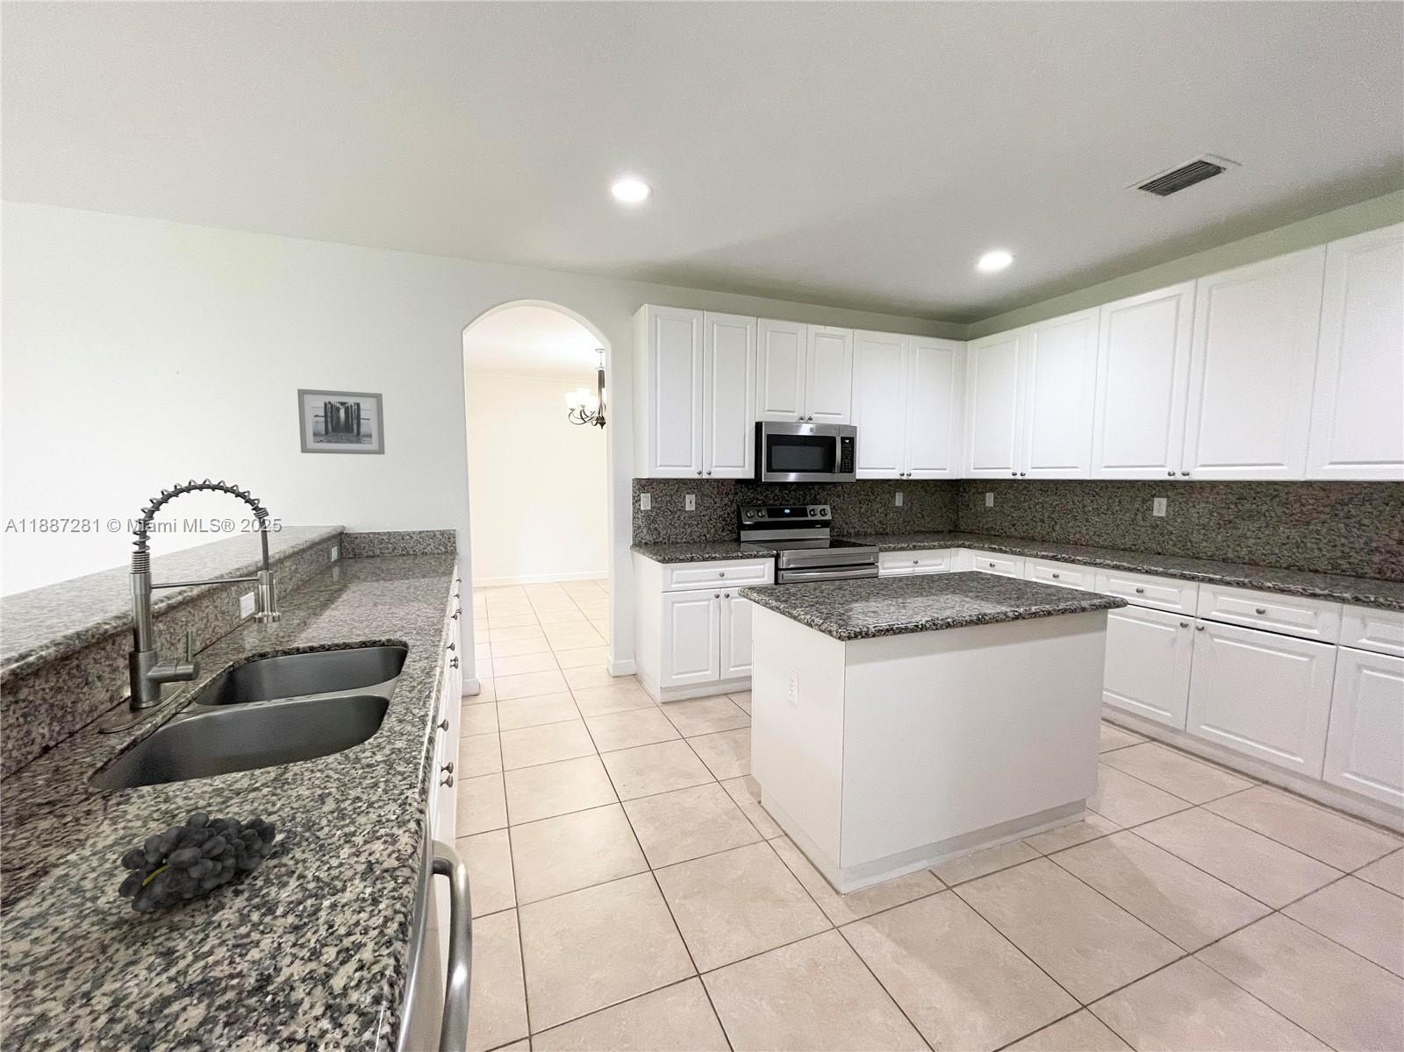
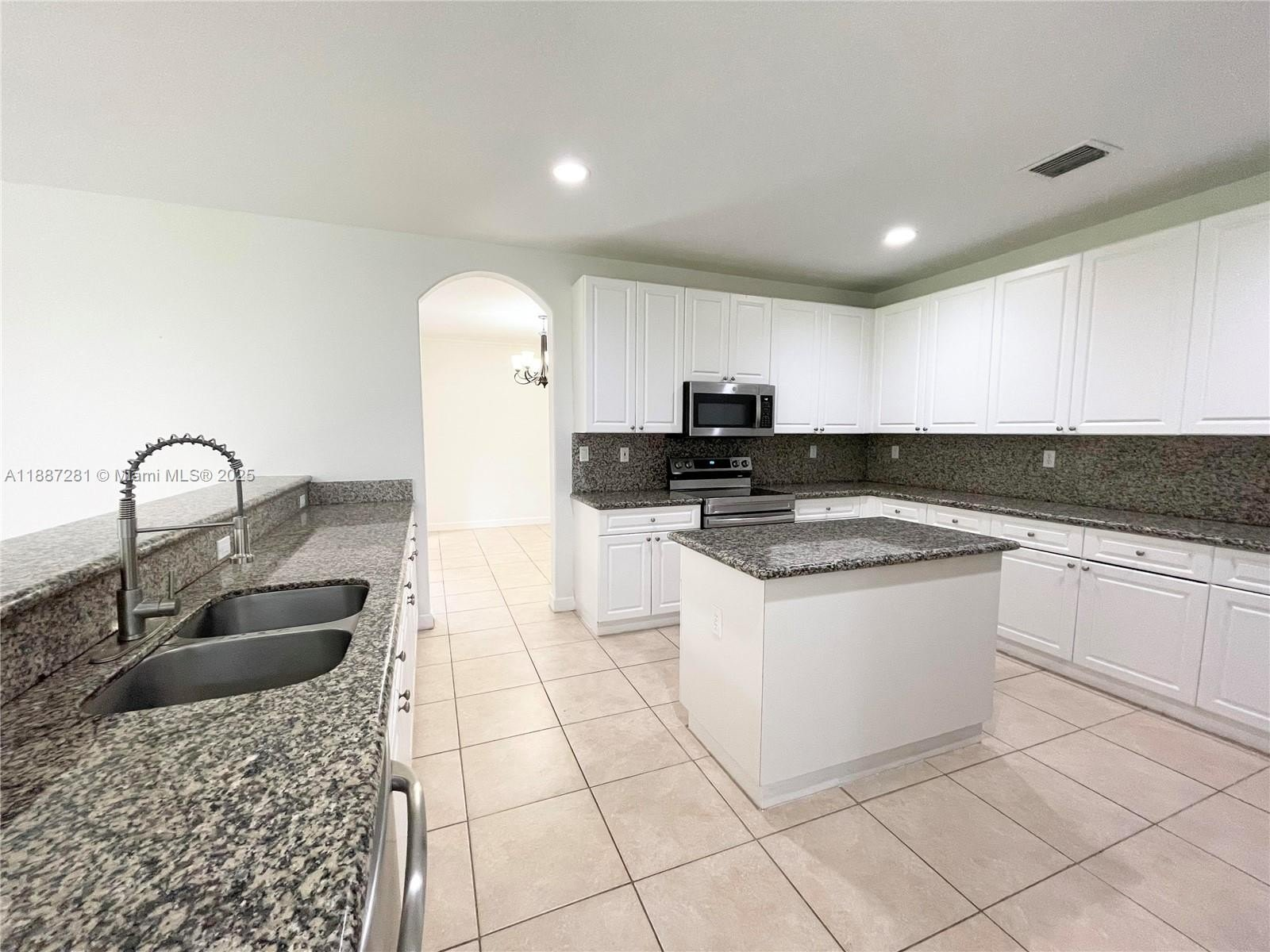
- wall art [296,388,385,456]
- fruit [117,812,276,914]
